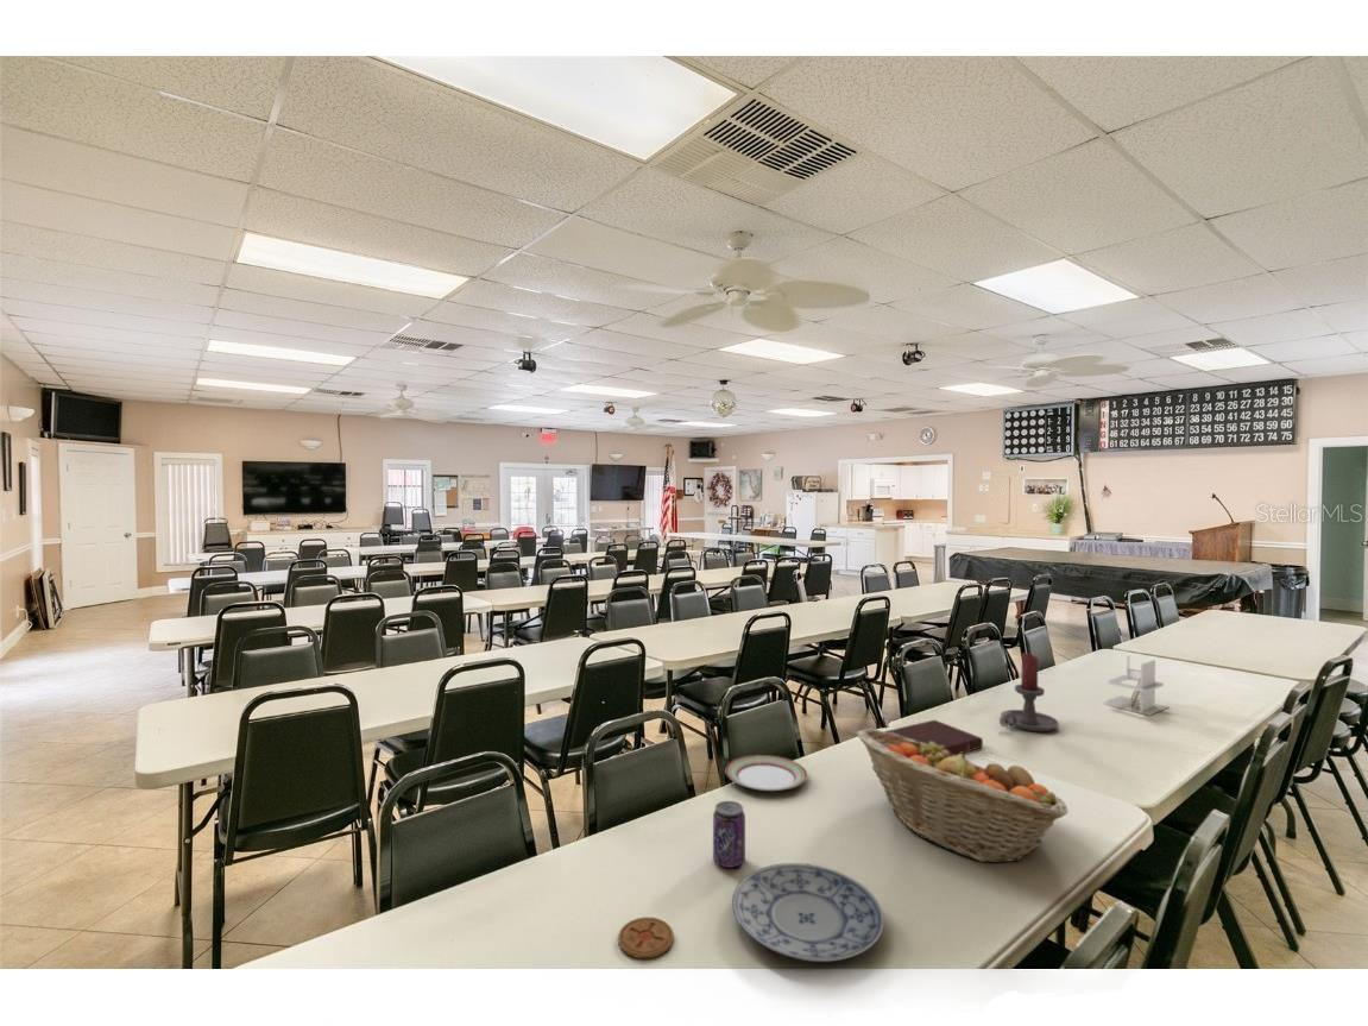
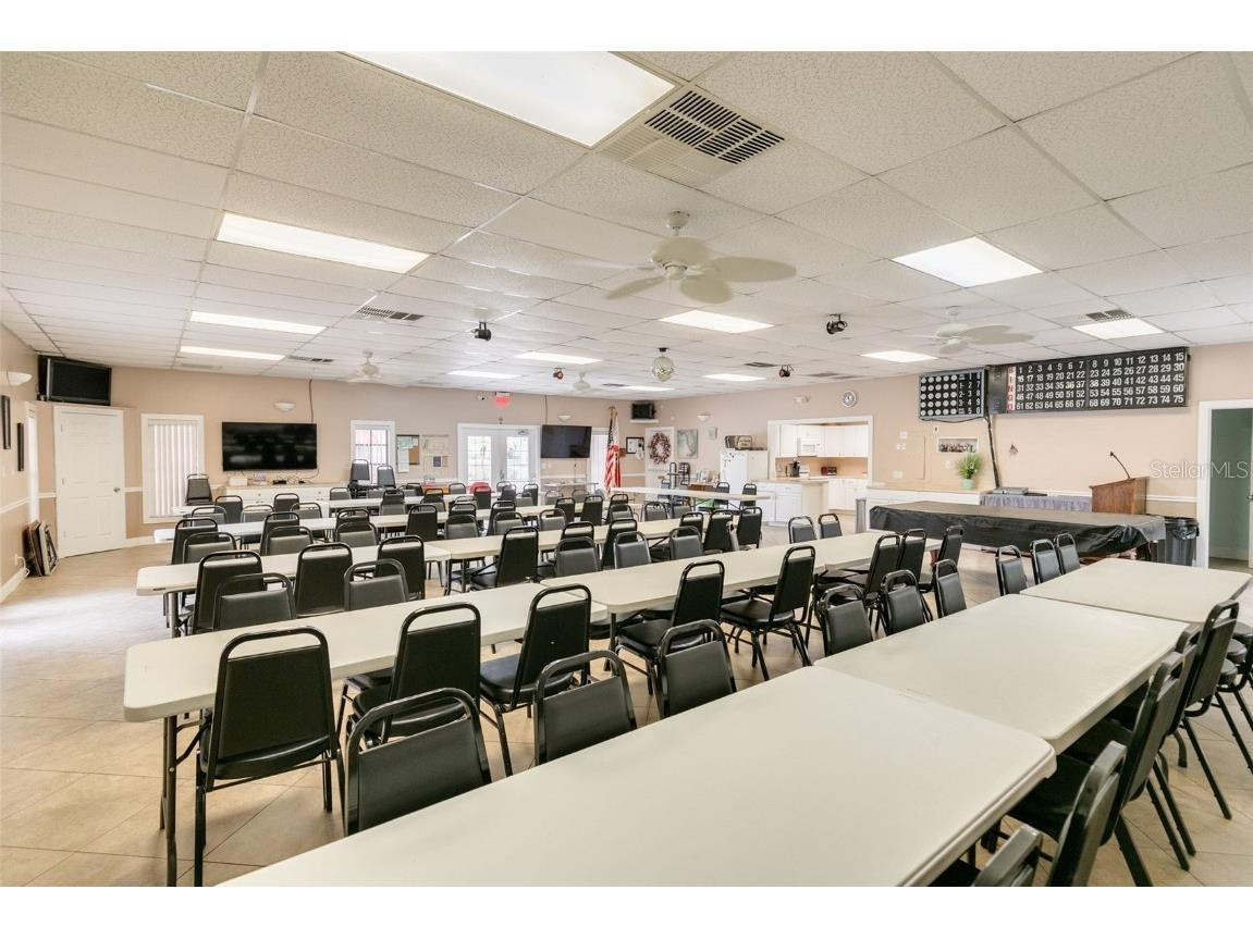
- coaster [617,917,675,959]
- candle holder [998,652,1060,732]
- fruit basket [856,728,1070,863]
- plate [731,862,885,963]
- plate [724,754,808,792]
- napkin holder [1103,654,1170,717]
- notebook [883,718,984,756]
- beverage can [712,800,746,869]
